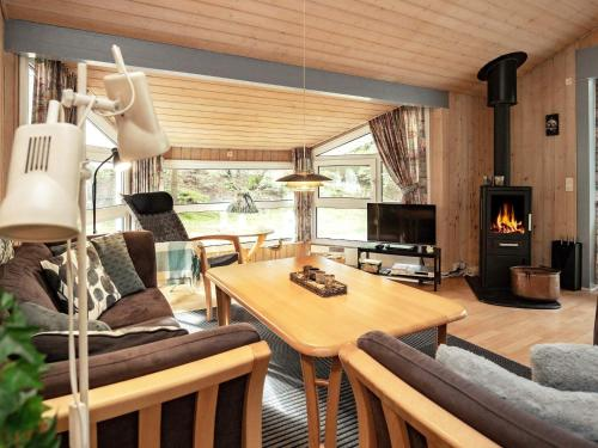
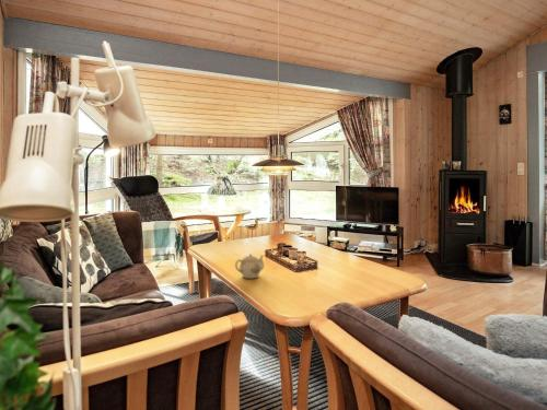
+ teapot [234,253,266,279]
